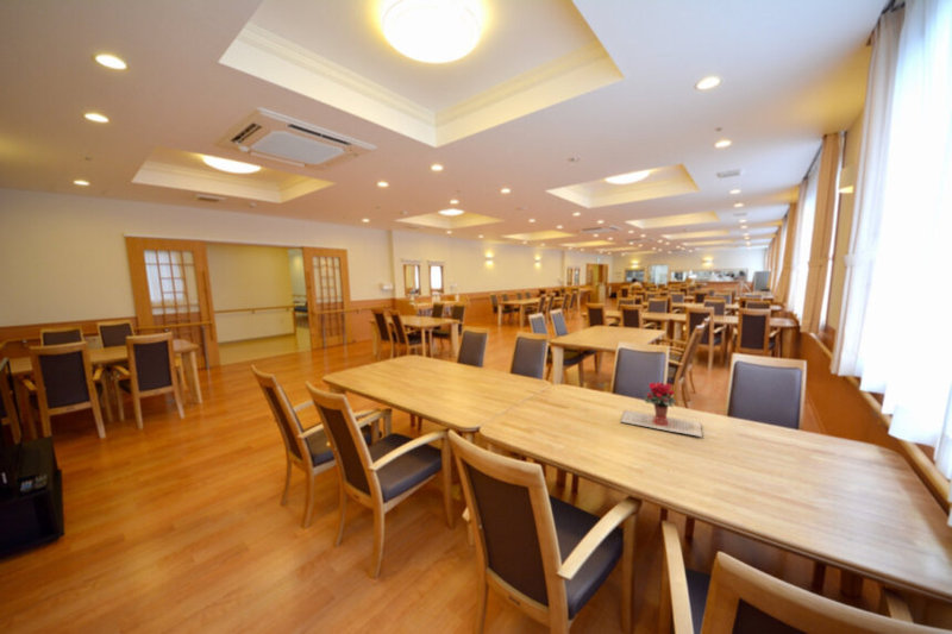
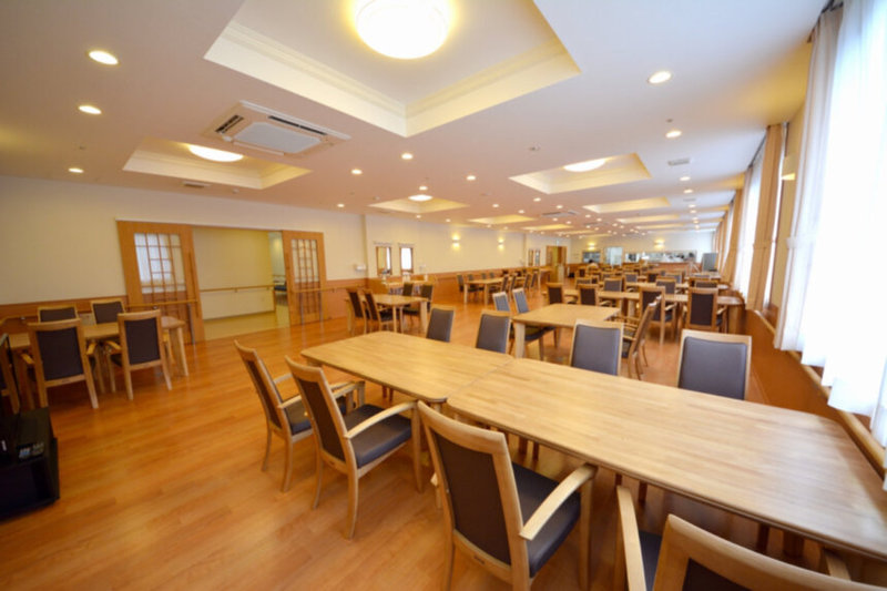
- potted flower [619,381,703,438]
